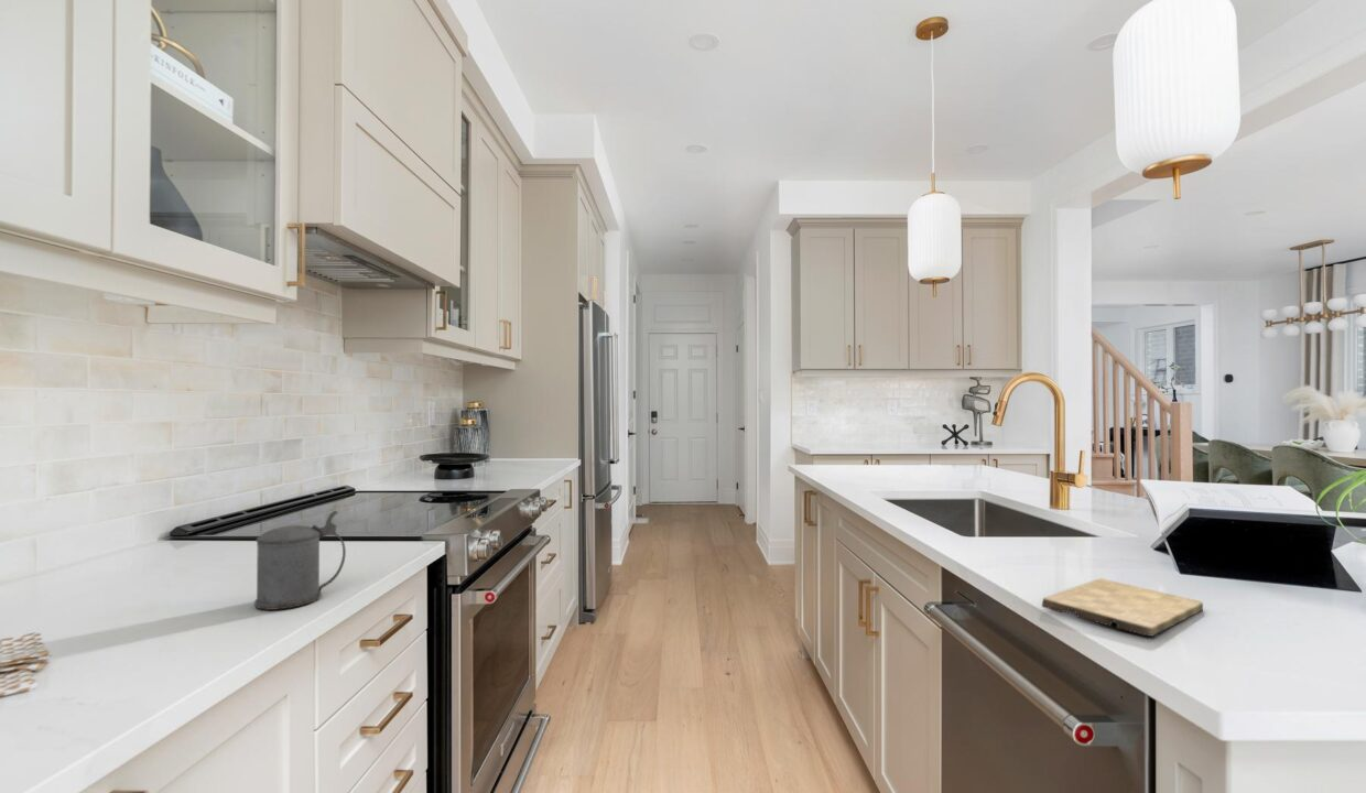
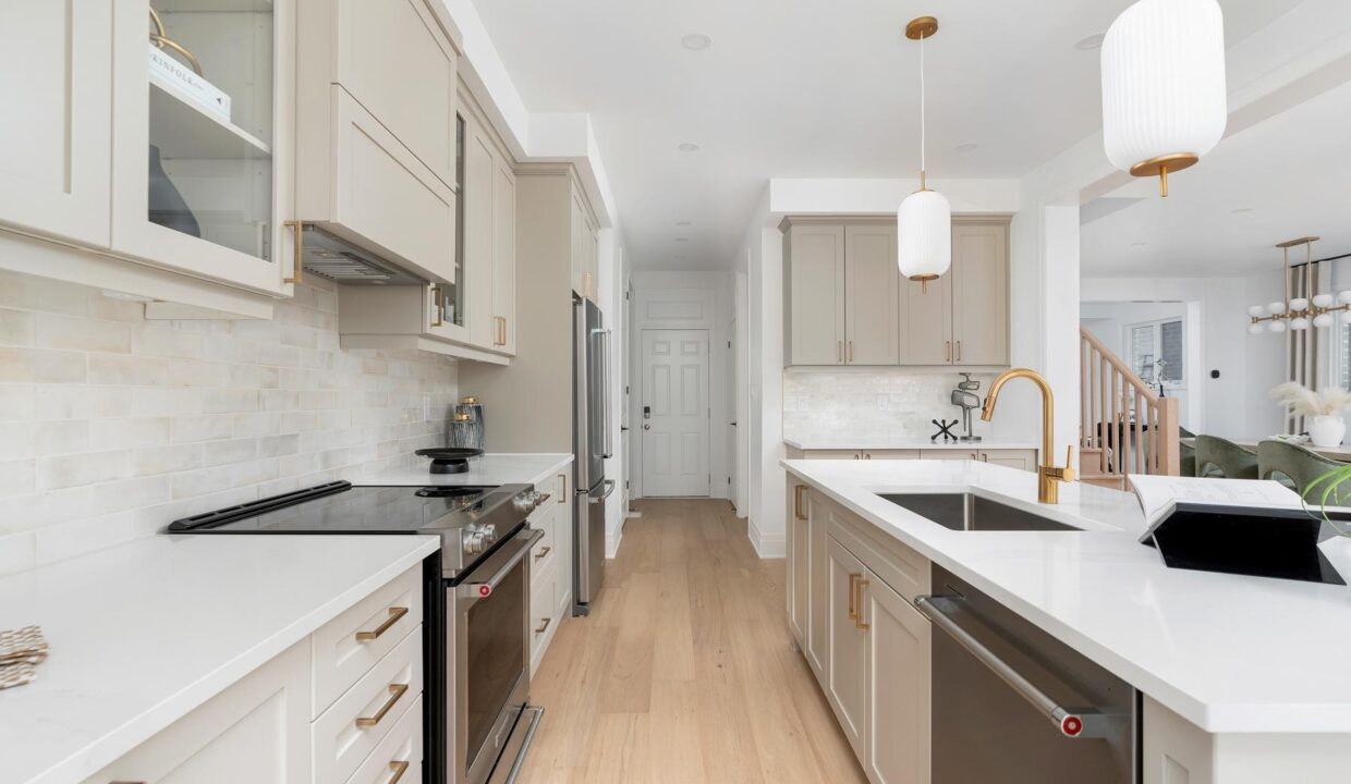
- cutting board [1041,577,1204,638]
- beer stein [253,510,347,611]
